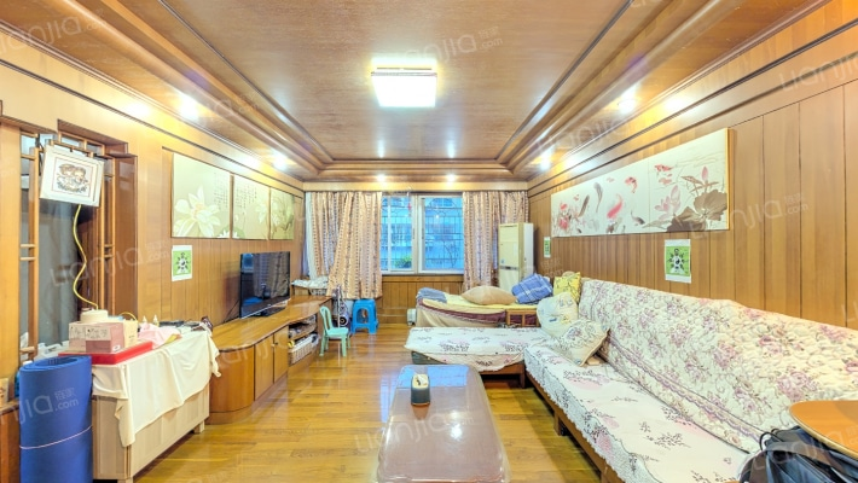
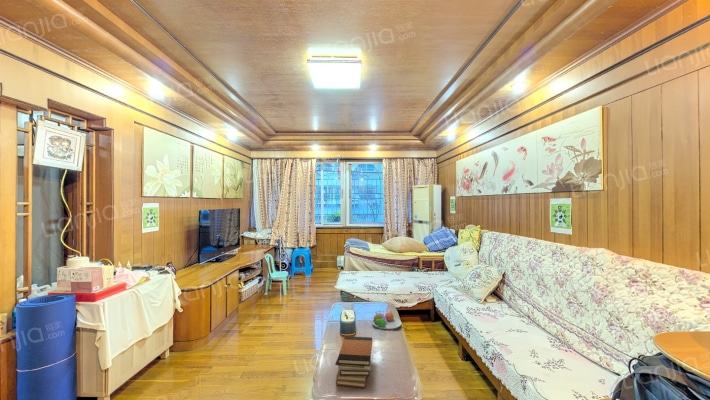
+ fruit bowl [371,311,402,331]
+ book stack [334,335,373,389]
